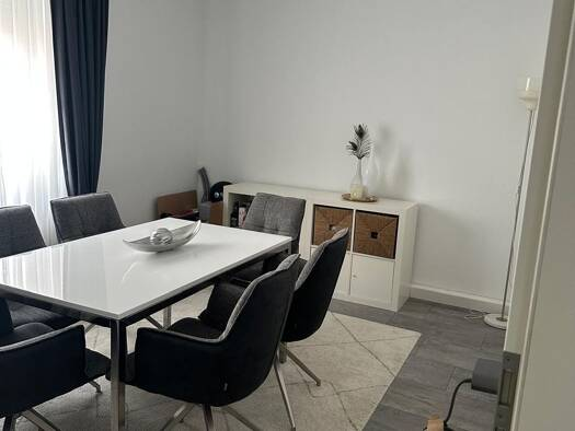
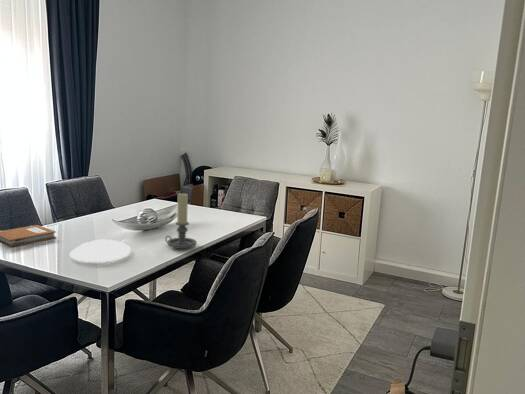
+ candle holder [164,192,198,250]
+ plate [68,239,131,263]
+ notebook [0,224,57,248]
